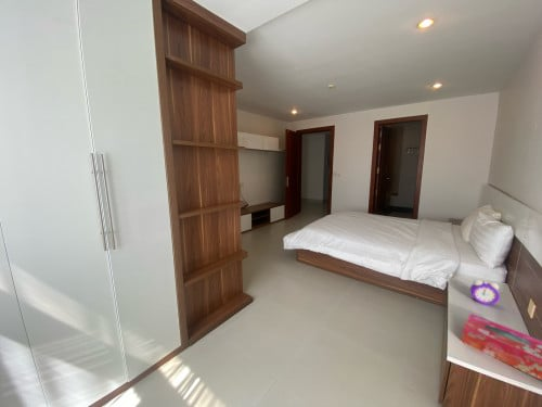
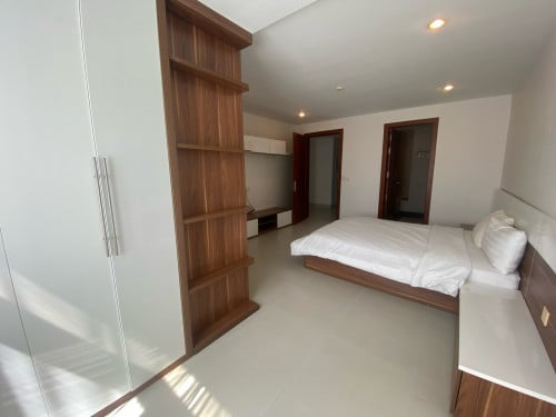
- alarm clock [469,278,501,306]
- tissue box [461,313,542,381]
